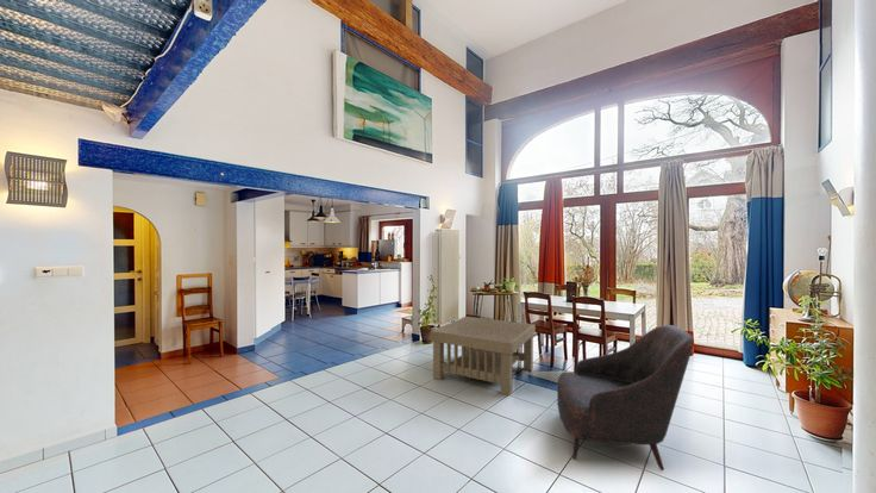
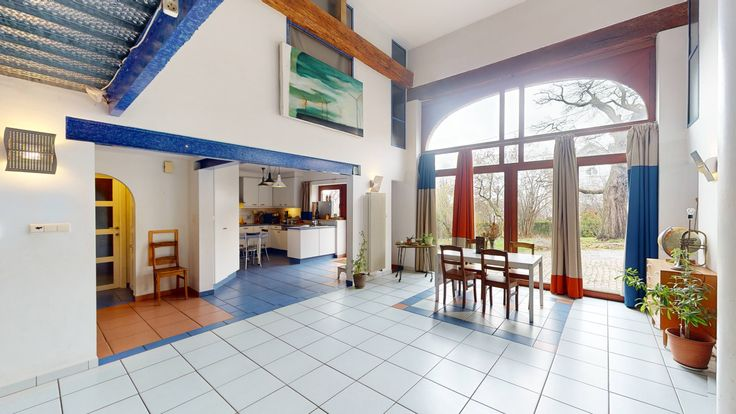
- coffee table [430,316,537,397]
- armchair [556,324,695,472]
